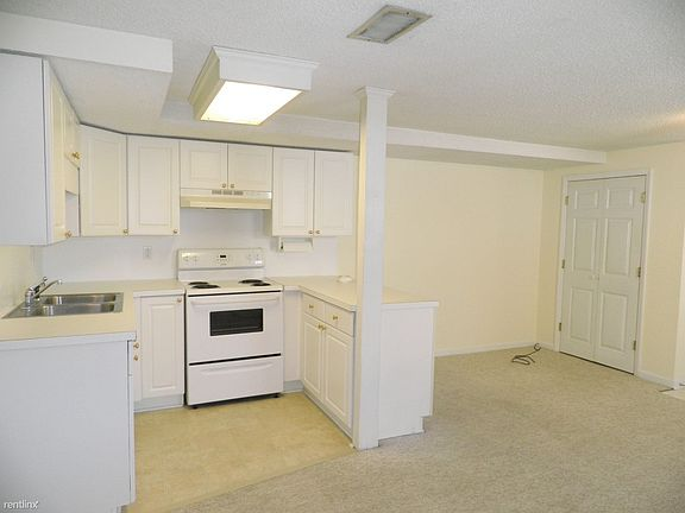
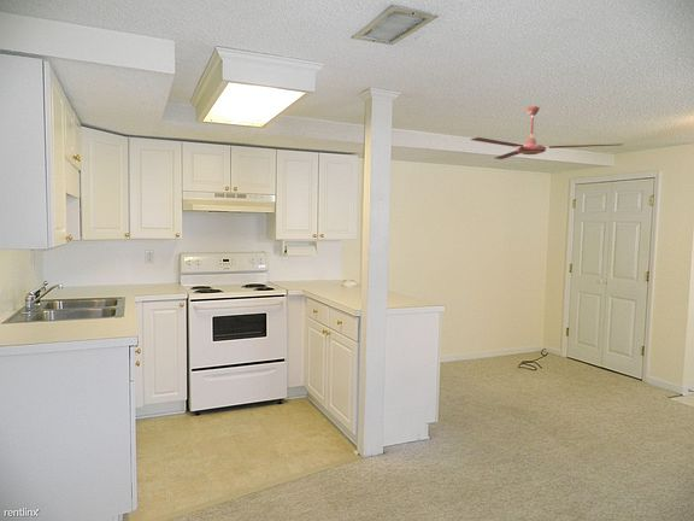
+ ceiling fan [470,105,624,160]
